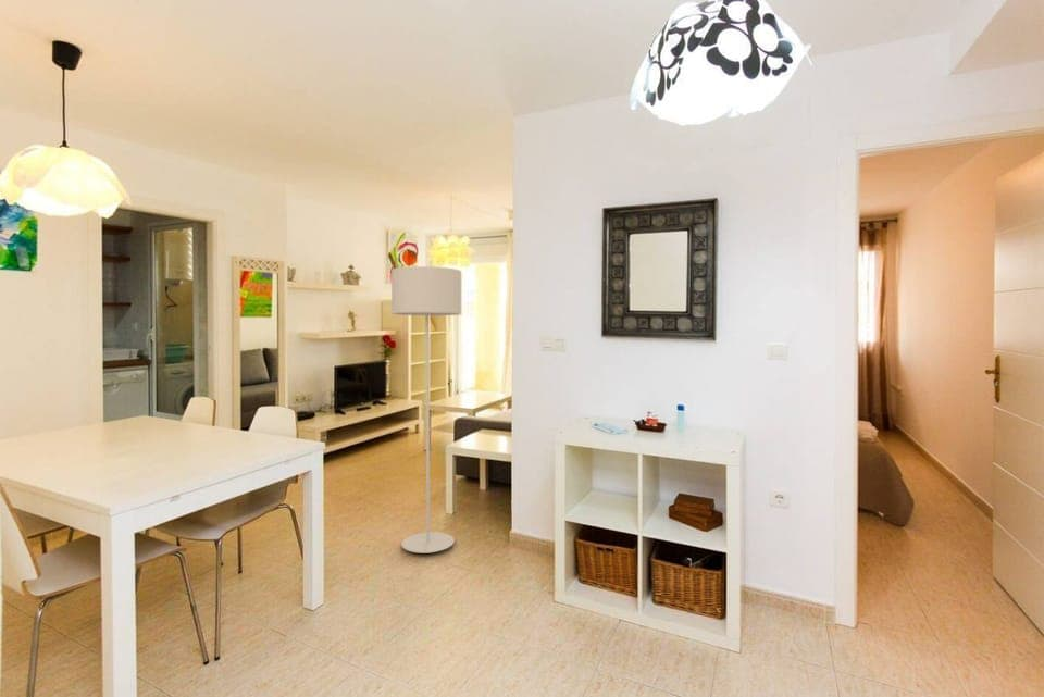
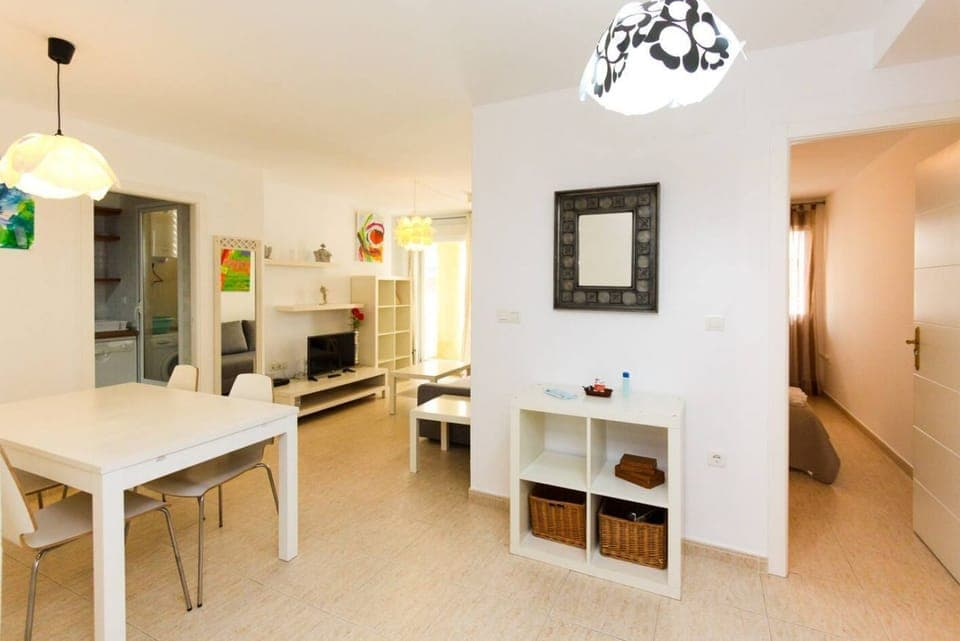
- floor lamp [390,265,462,555]
